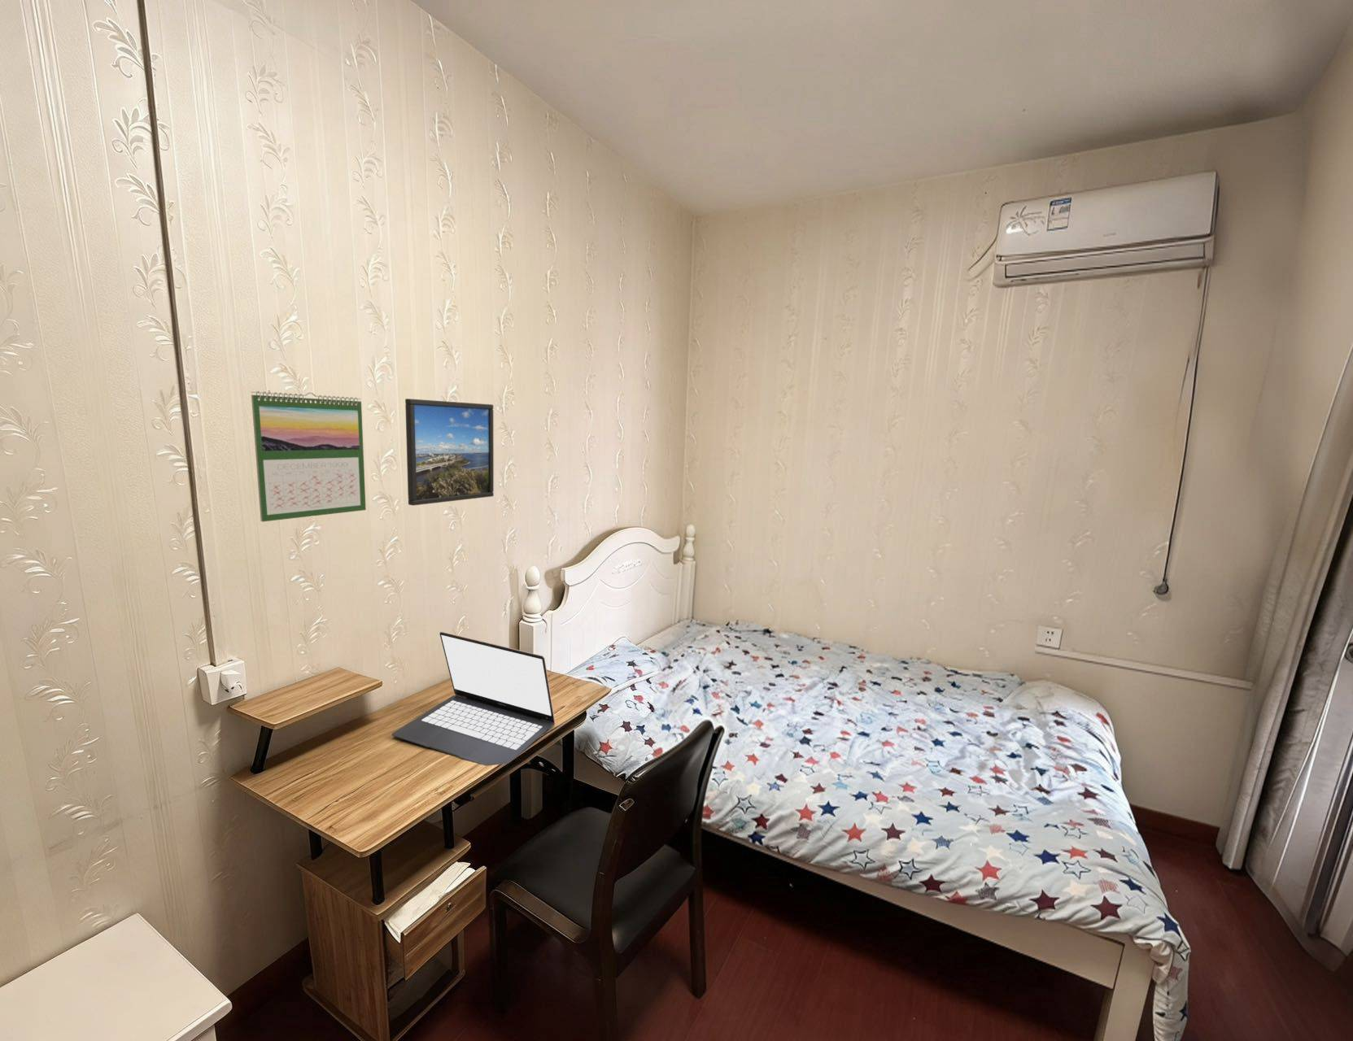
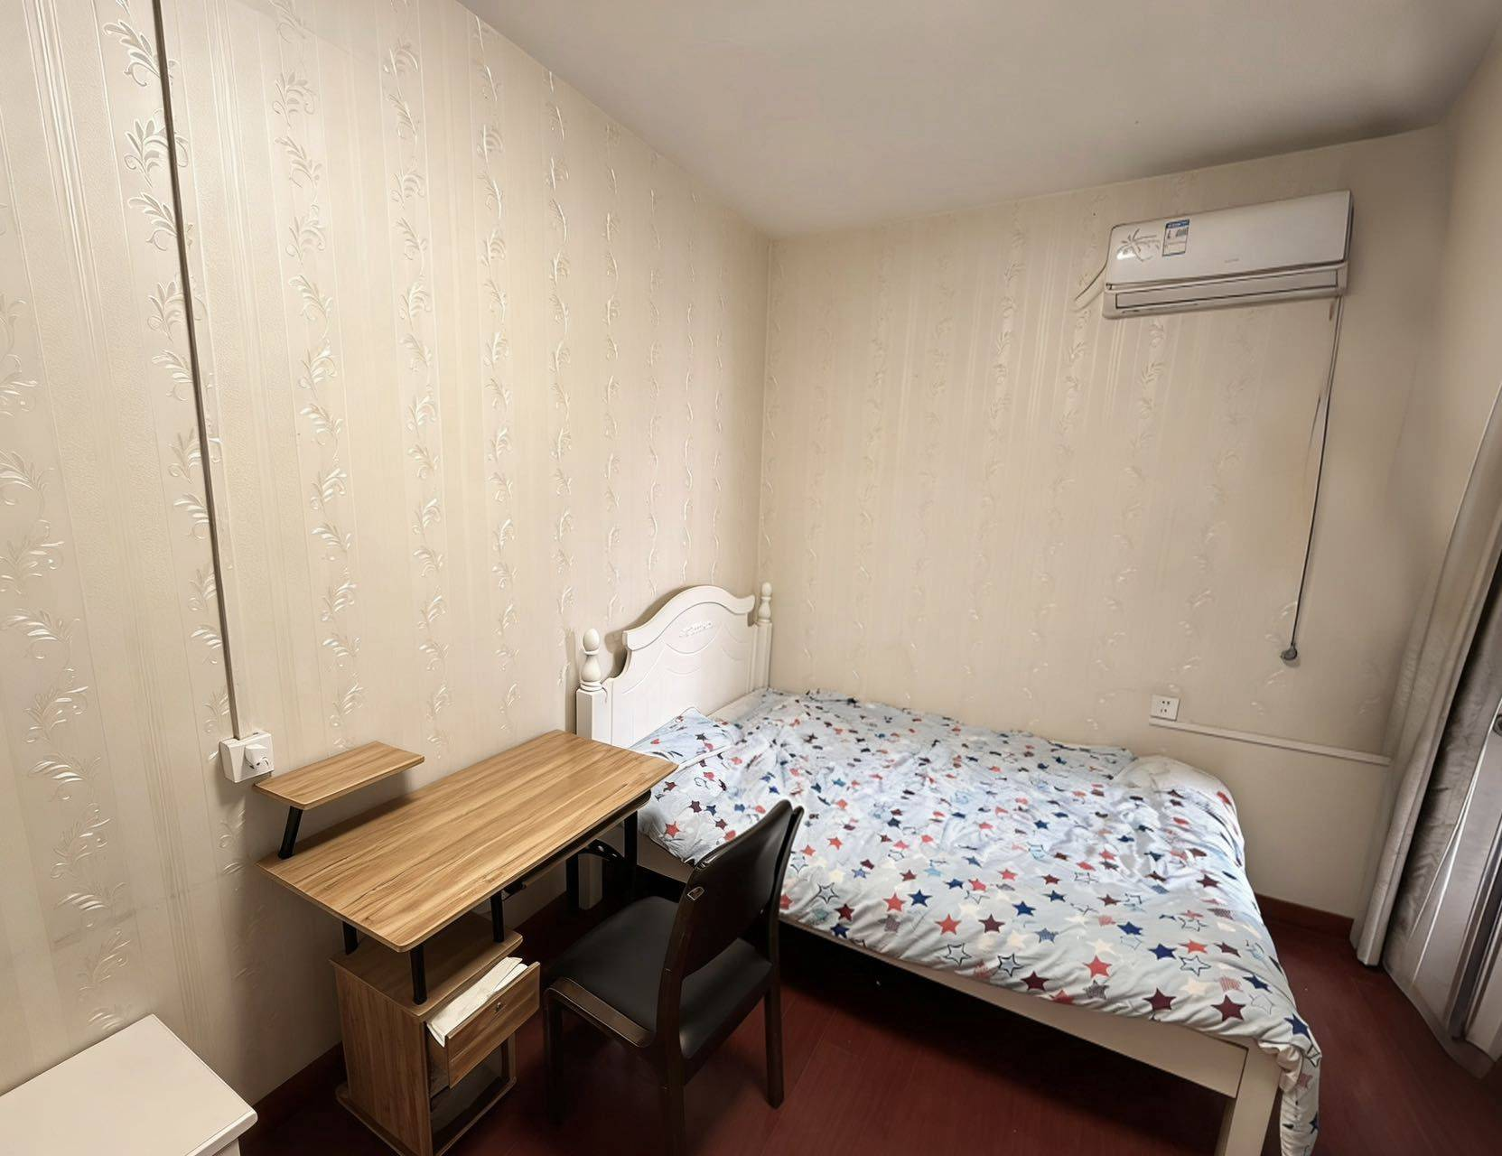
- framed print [405,398,494,506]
- laptop [390,631,556,767]
- calendar [250,390,366,522]
